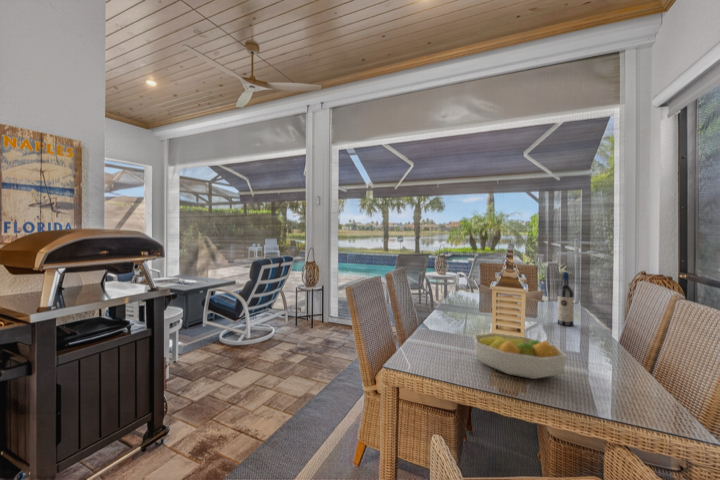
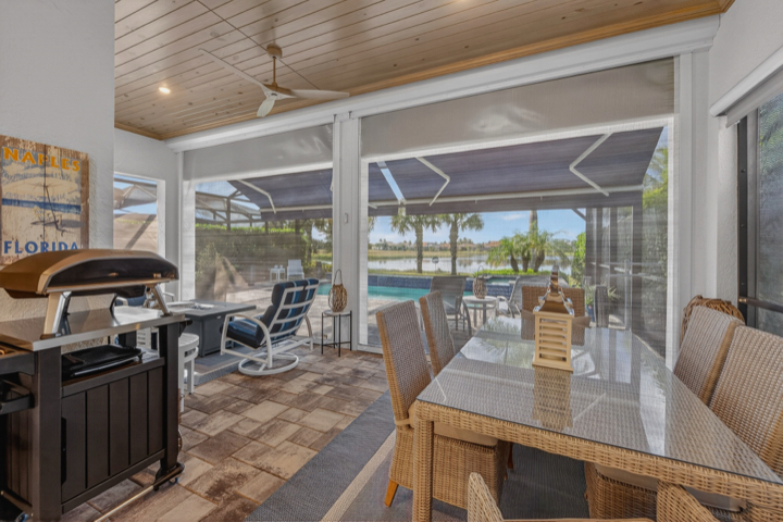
- wine bottle [557,271,575,327]
- fruit bowl [472,332,568,380]
